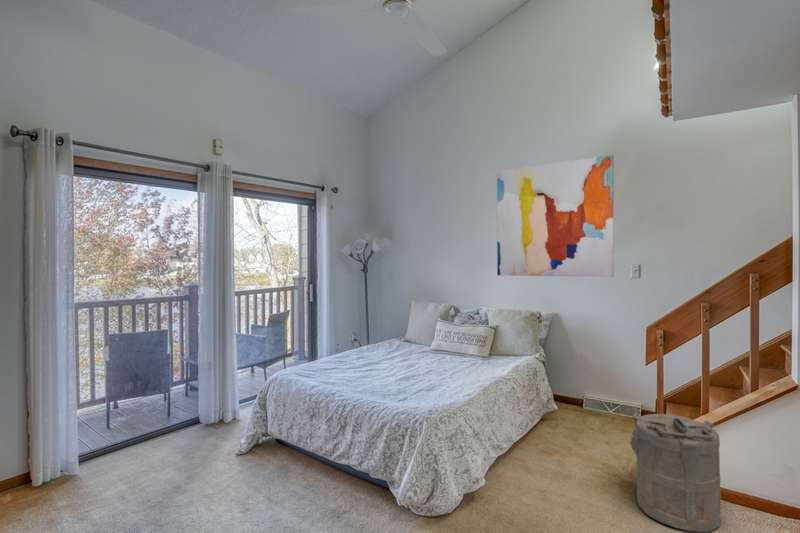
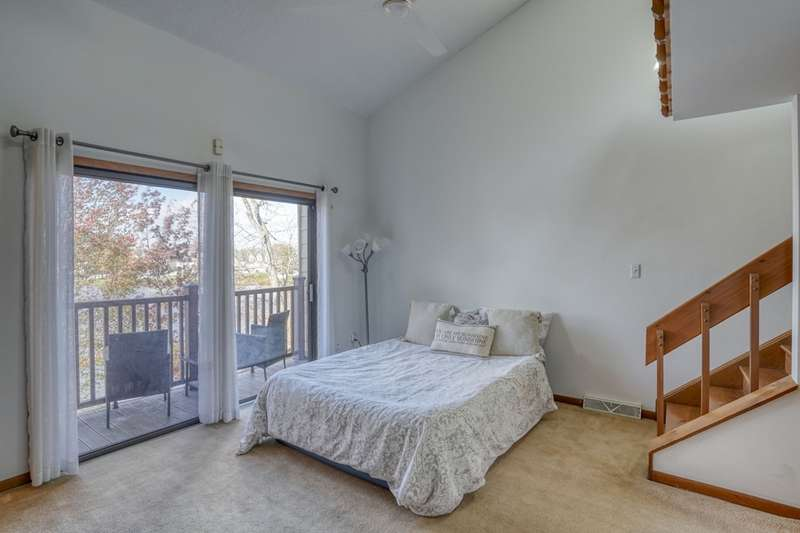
- wall art [496,154,615,278]
- laundry hamper [629,412,722,533]
